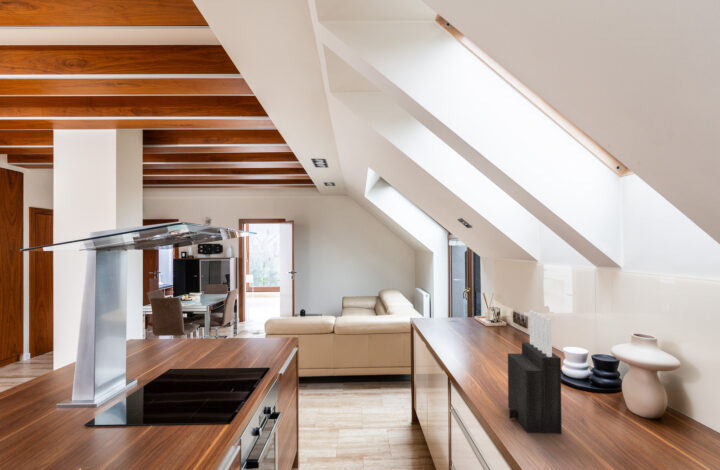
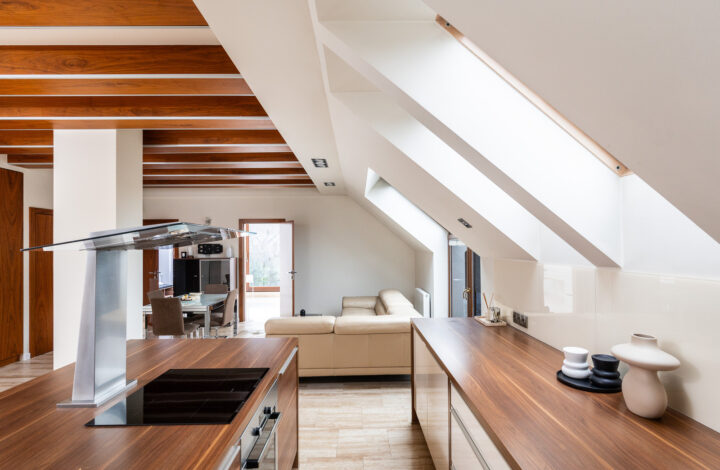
- knife block [507,309,563,435]
